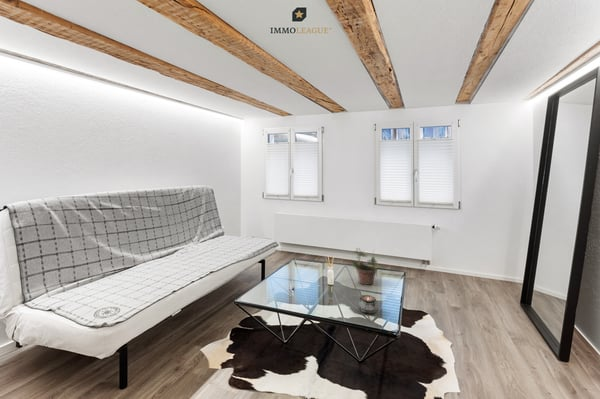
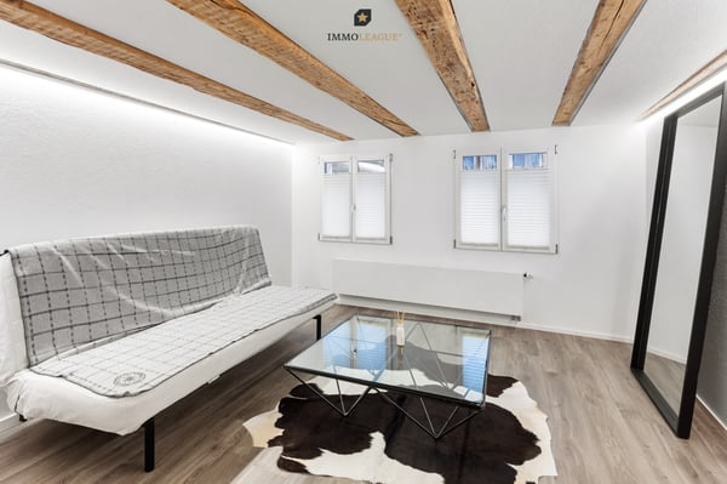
- candle holder [358,294,377,315]
- potted plant [350,248,380,286]
